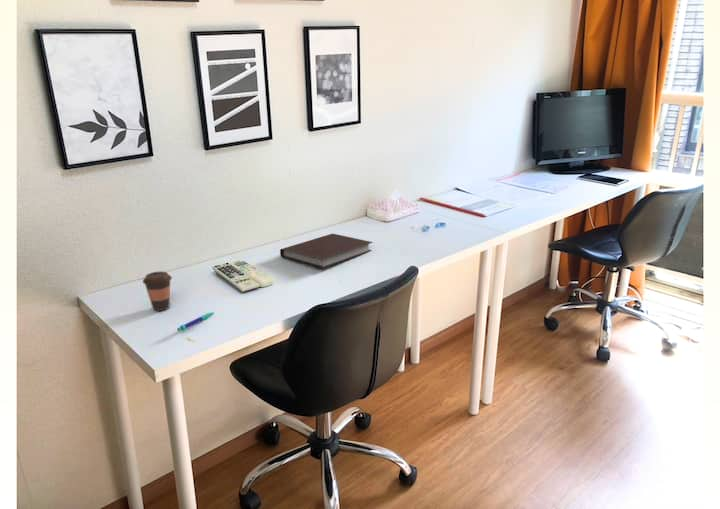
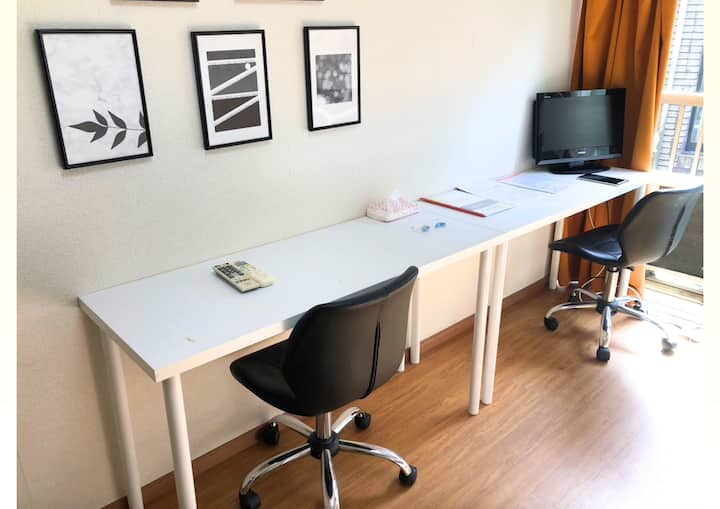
- notebook [279,233,374,269]
- pen [176,311,215,332]
- coffee cup [142,271,173,312]
